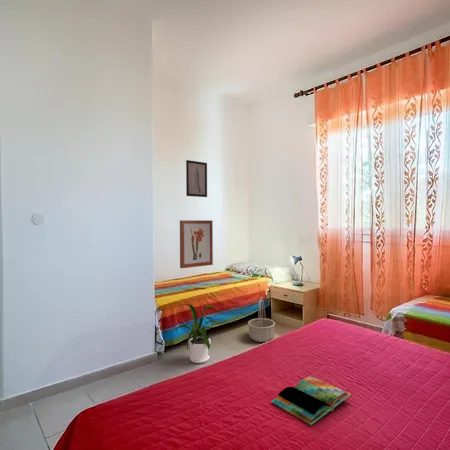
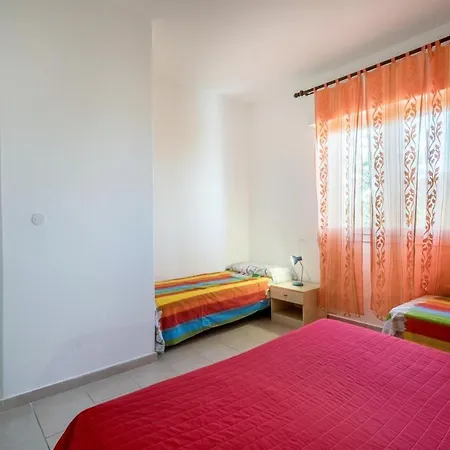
- house plant [170,303,222,364]
- basket [247,296,276,343]
- book [271,375,352,426]
- wall art [185,159,208,198]
- wall art [179,219,214,269]
